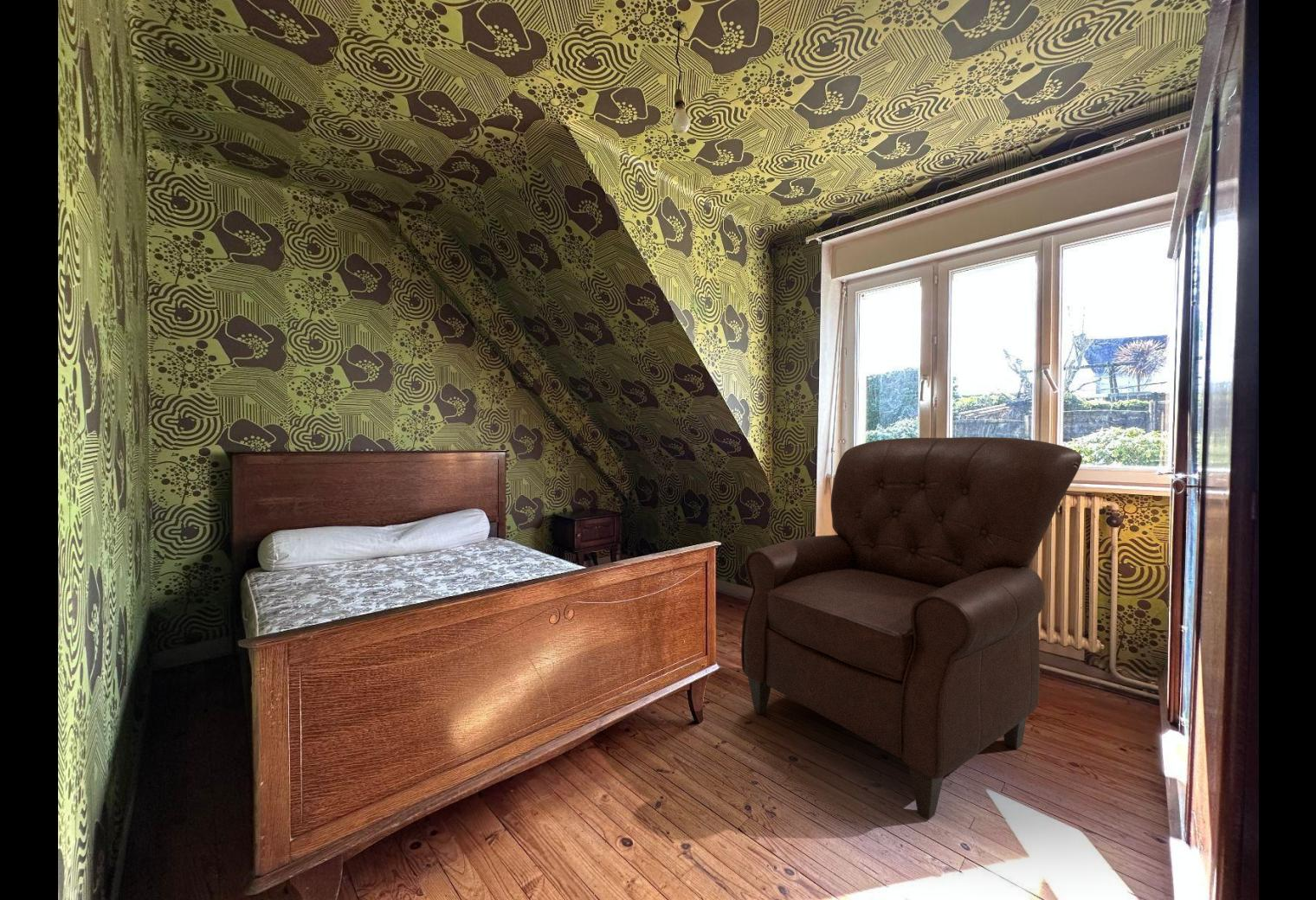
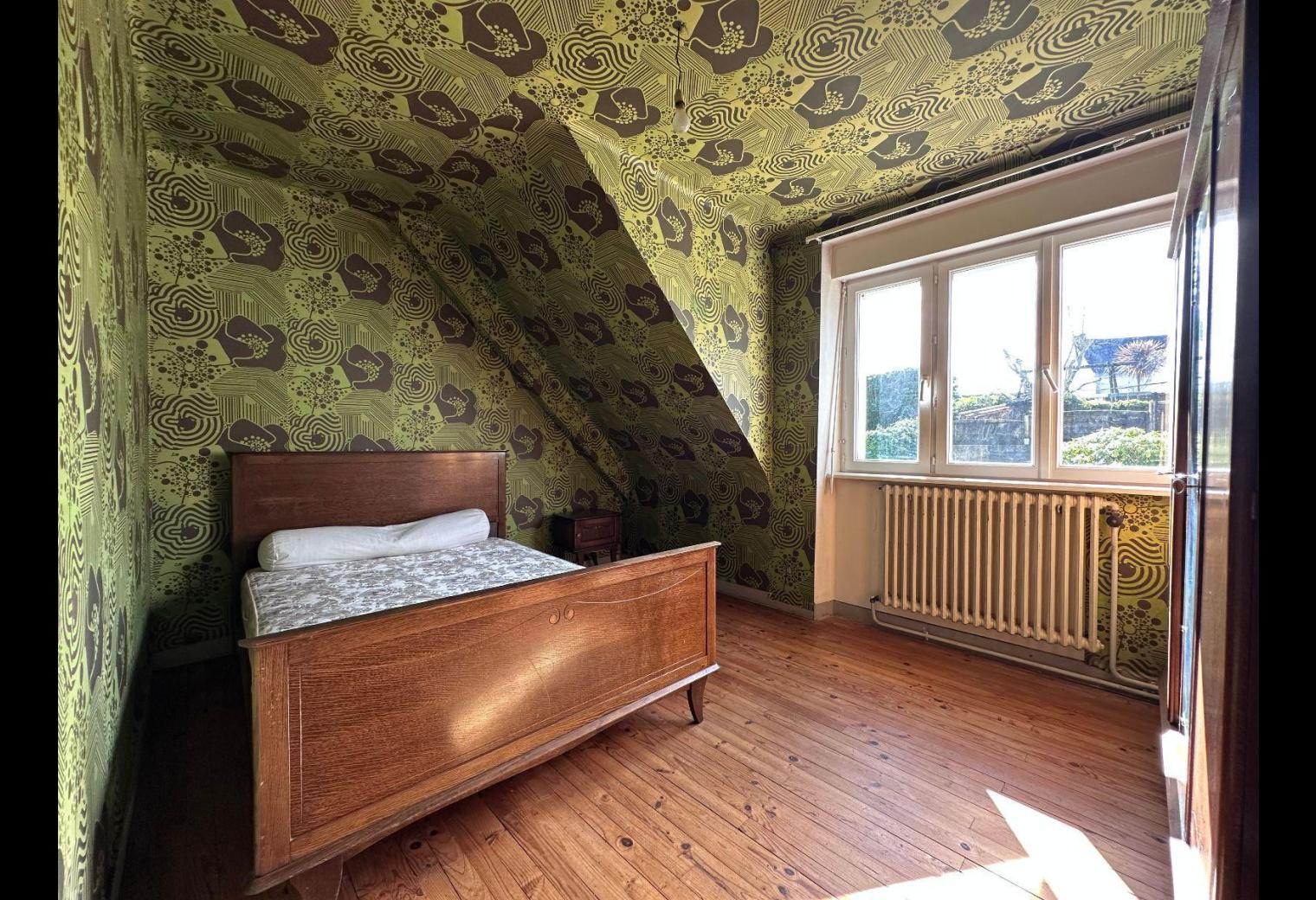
- chair [740,436,1083,820]
